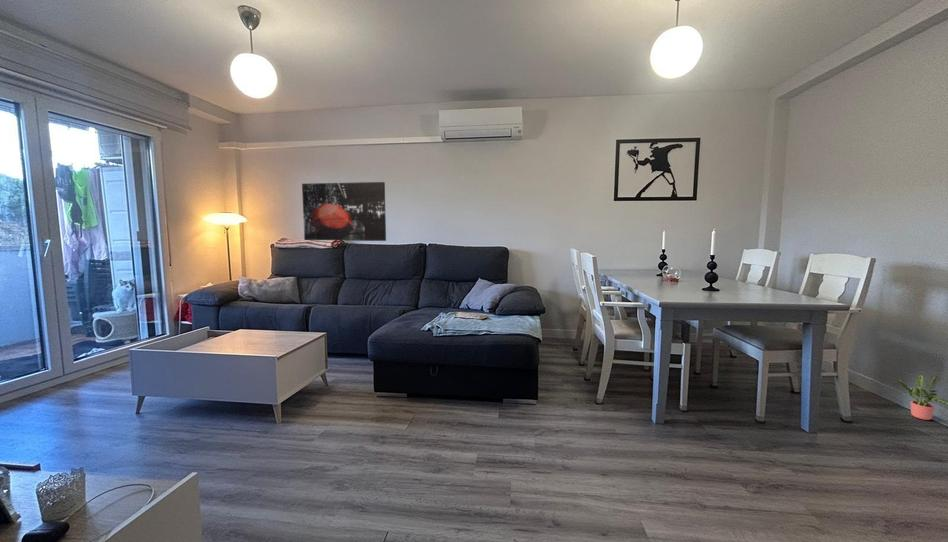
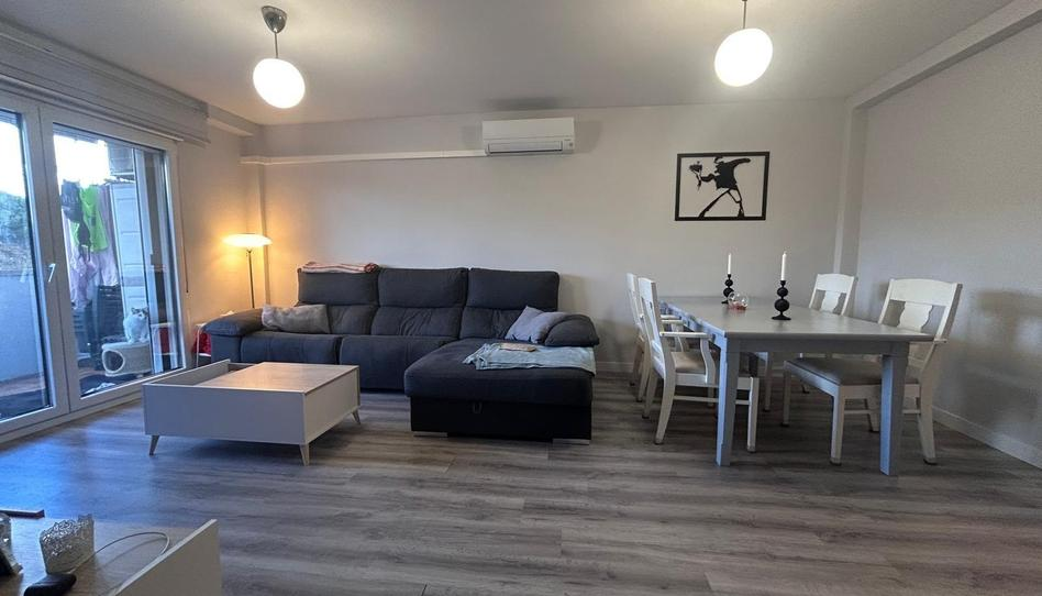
- wall art [301,181,387,242]
- potted plant [895,374,948,421]
